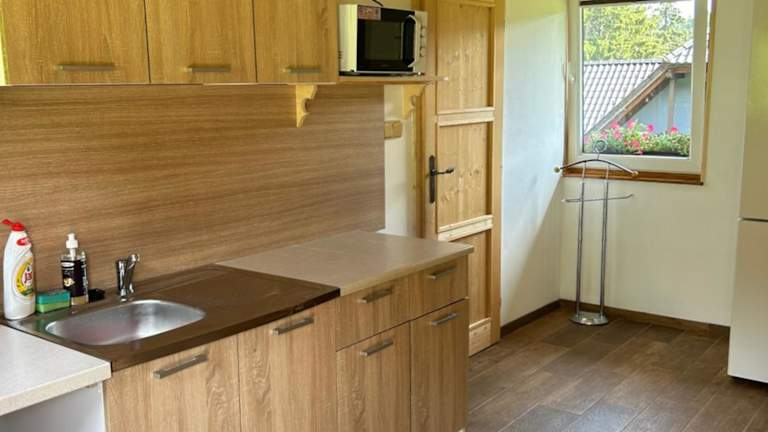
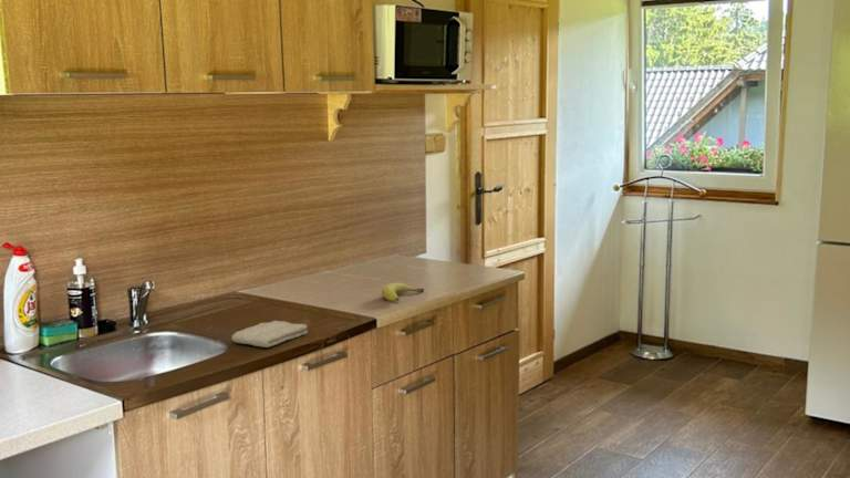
+ washcloth [230,320,309,349]
+ fruit [381,282,425,302]
